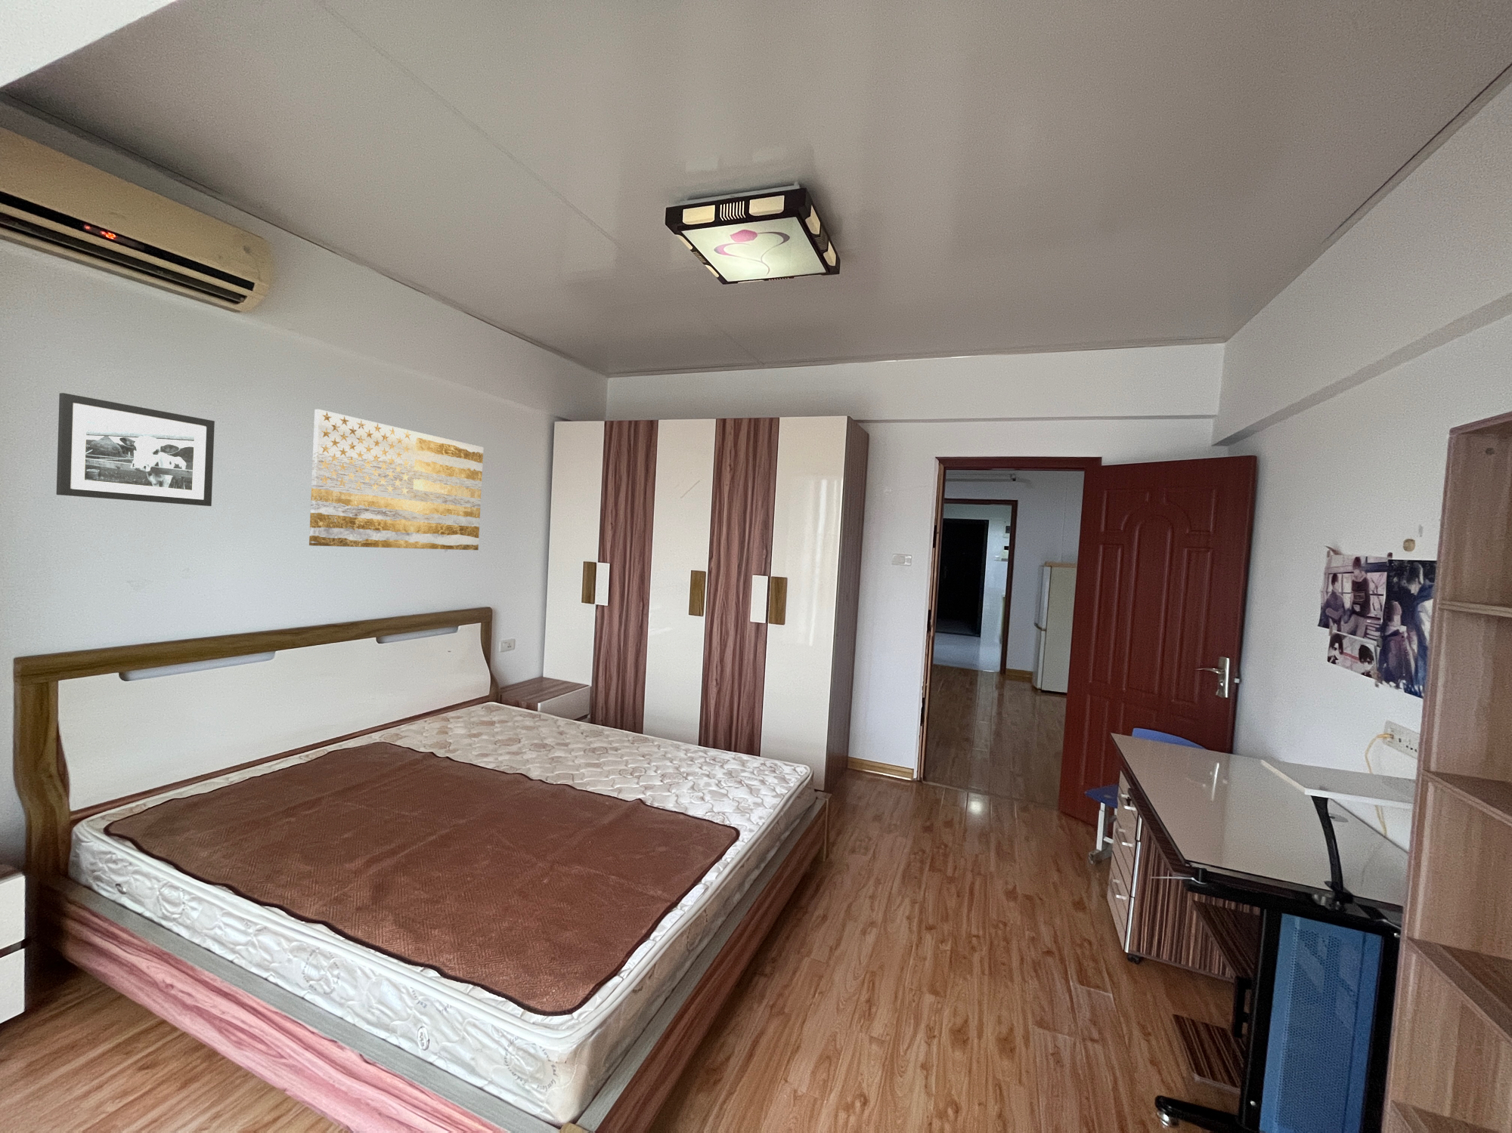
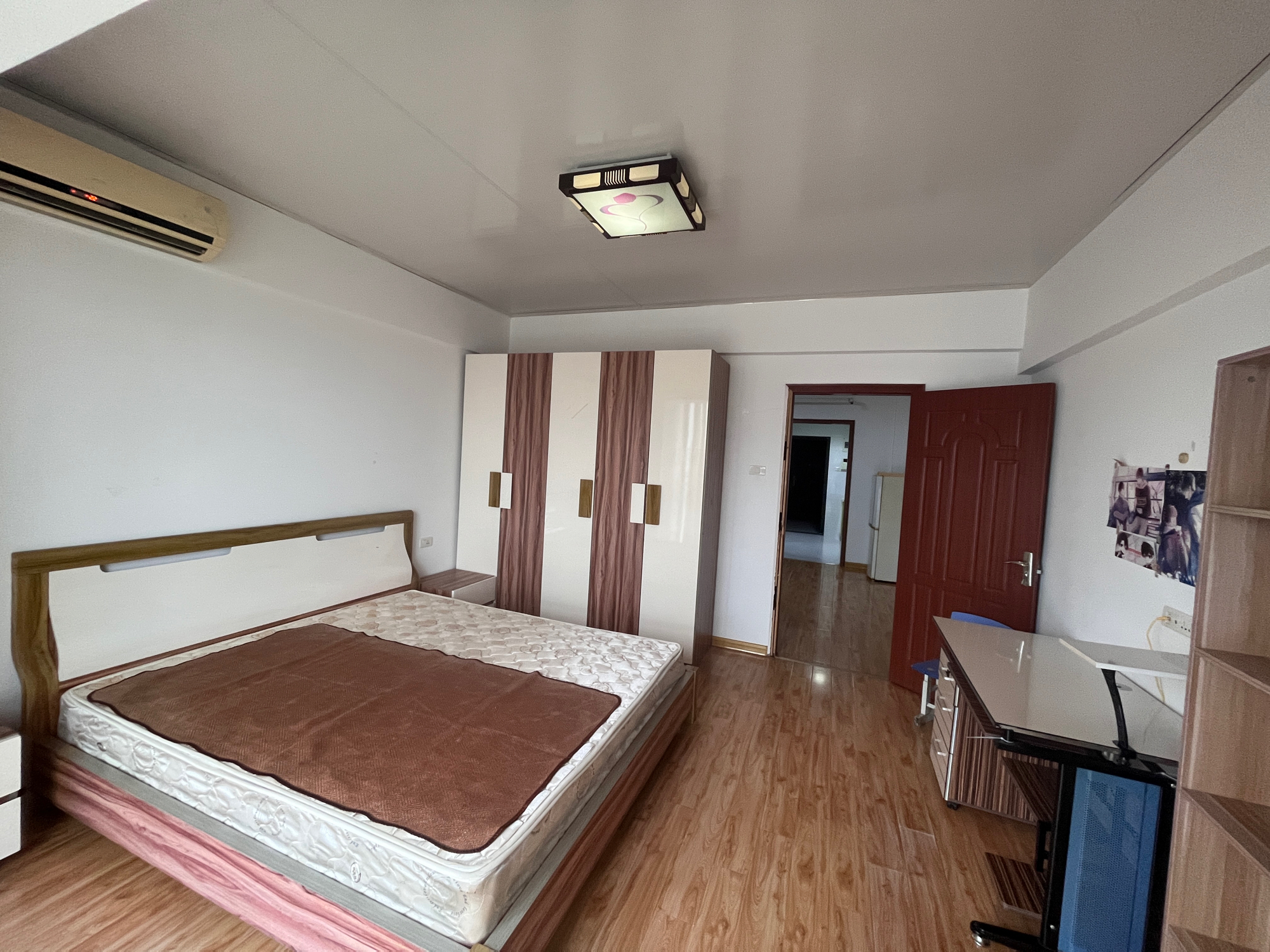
- wall art [308,408,483,551]
- picture frame [56,392,215,507]
